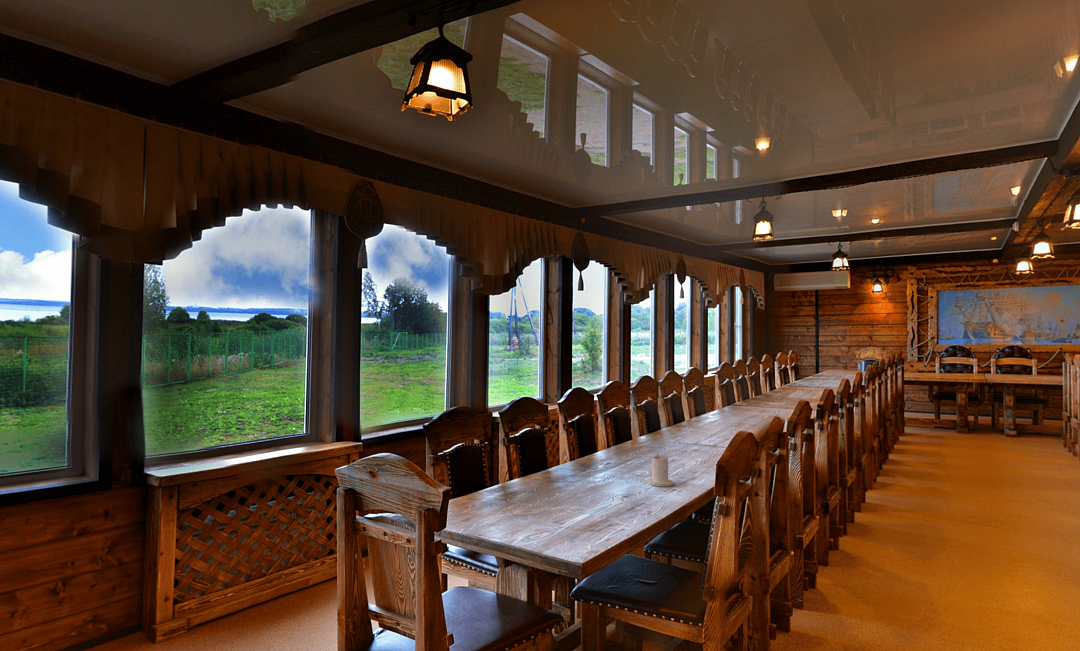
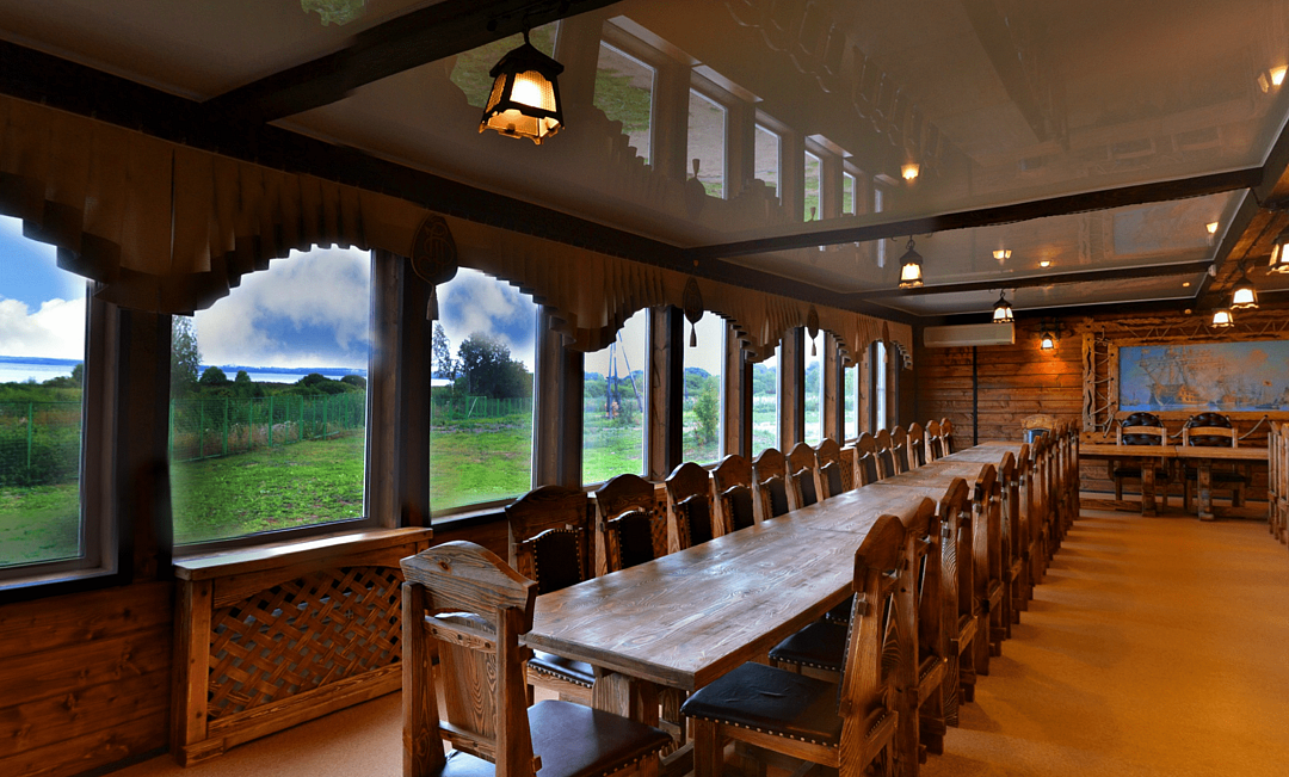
- candle [648,452,673,487]
